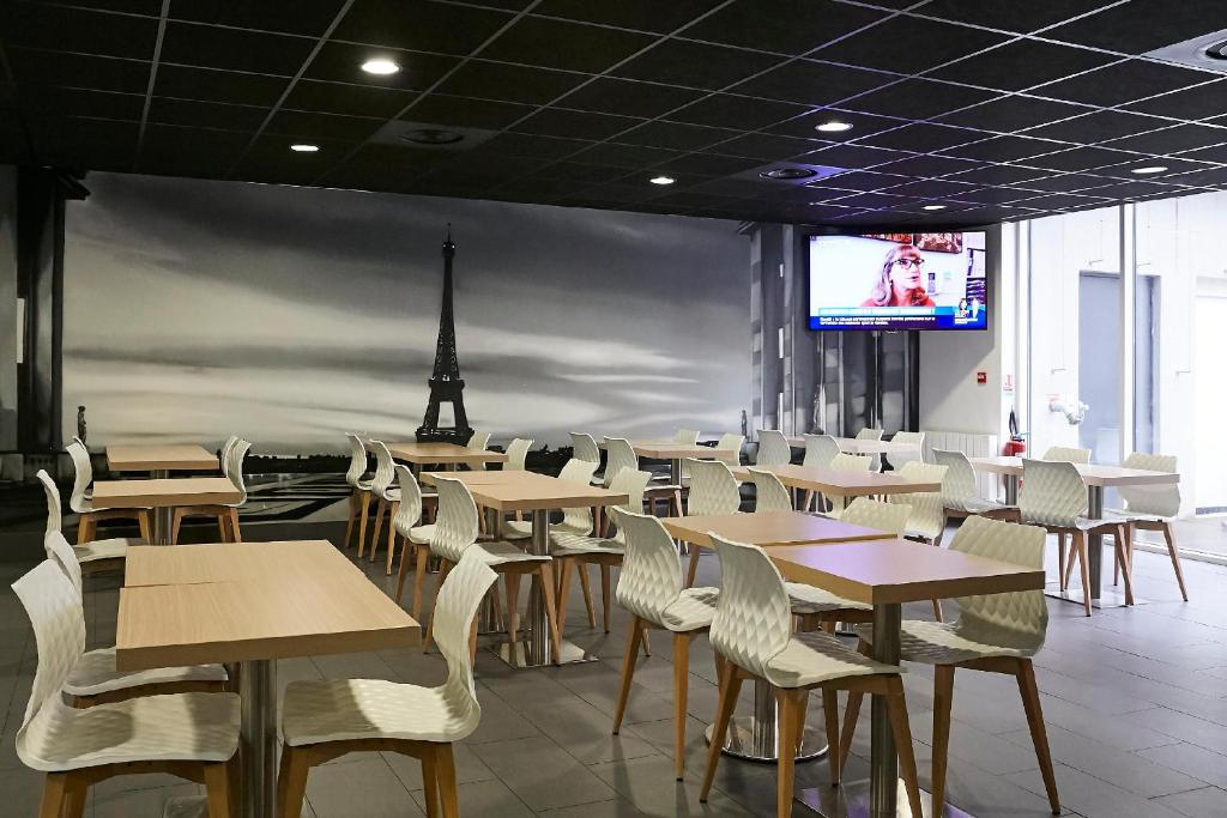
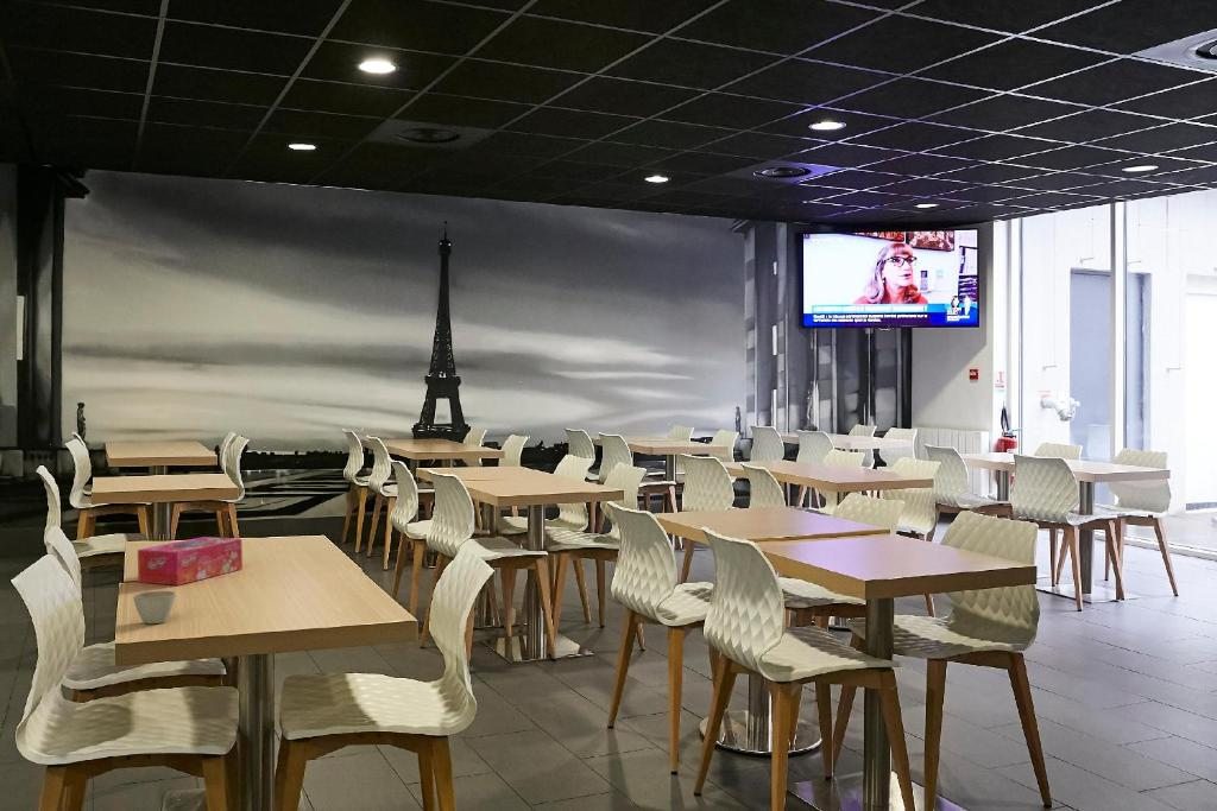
+ tissue box [137,536,244,587]
+ flower pot [132,590,177,625]
